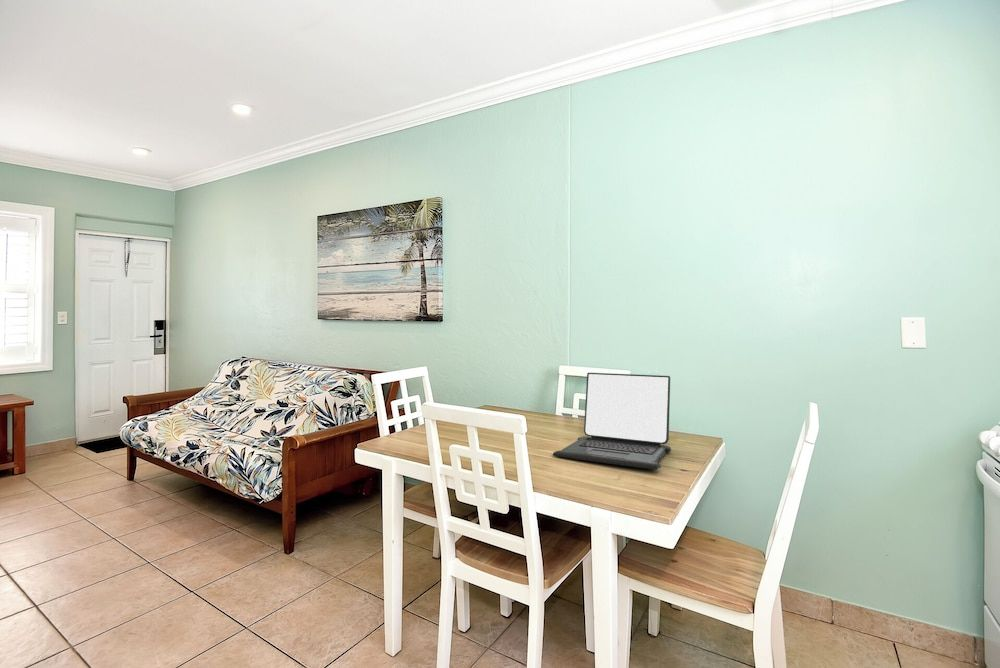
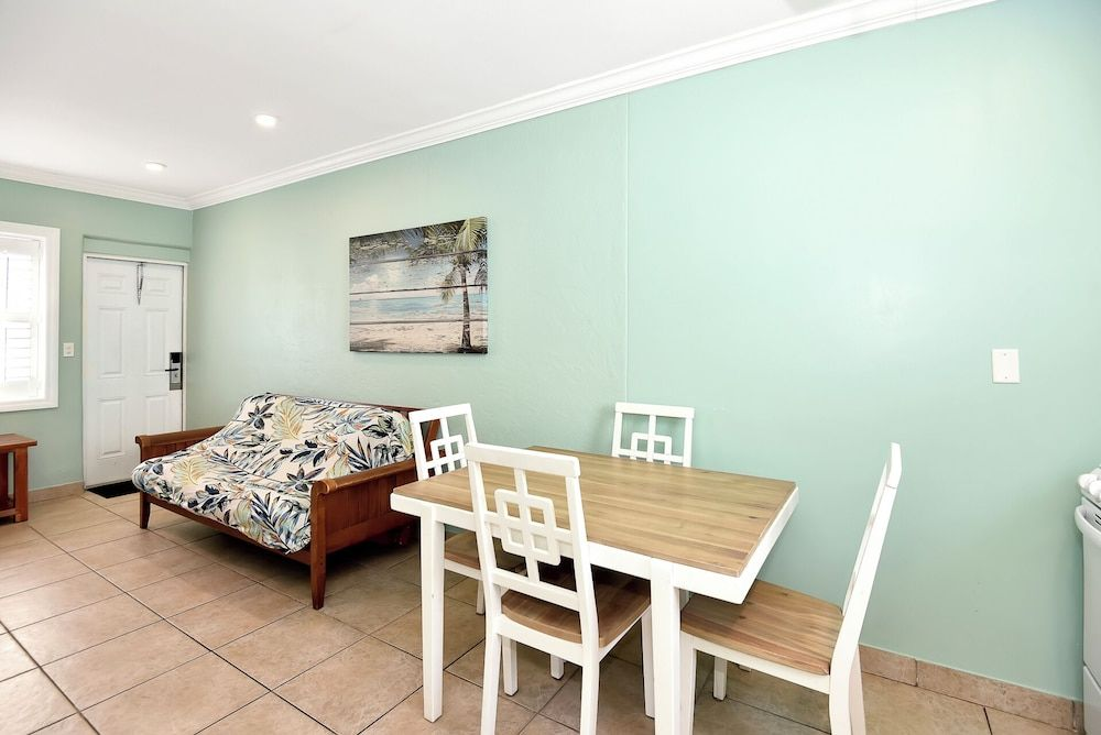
- laptop [552,372,672,470]
